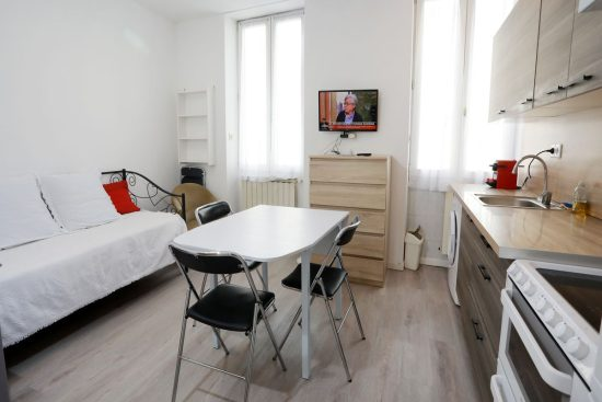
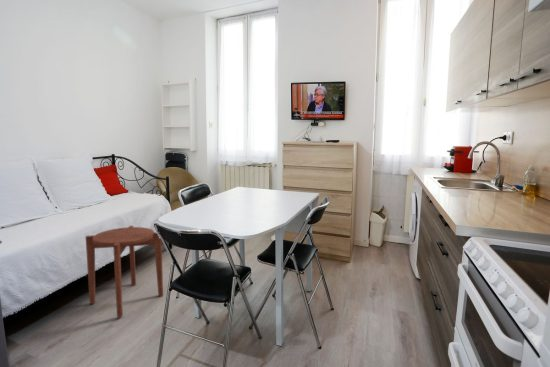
+ side table [85,225,164,319]
